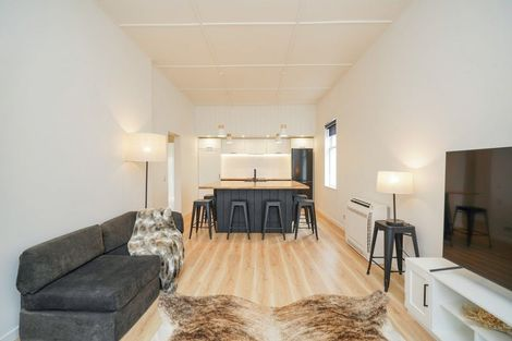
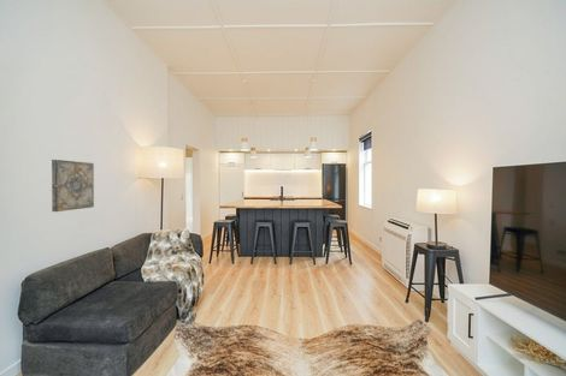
+ wall art [51,159,95,213]
